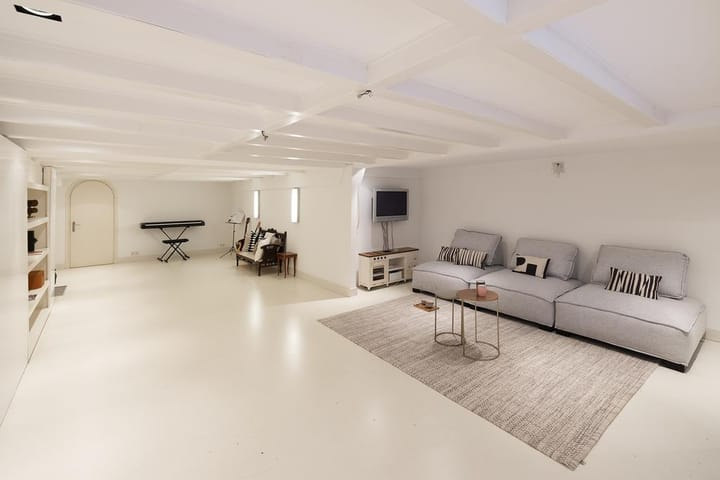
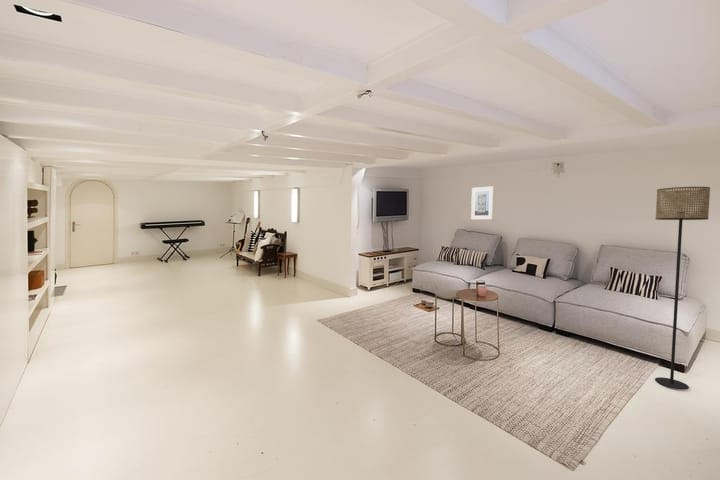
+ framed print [470,185,495,220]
+ floor lamp [654,186,711,391]
